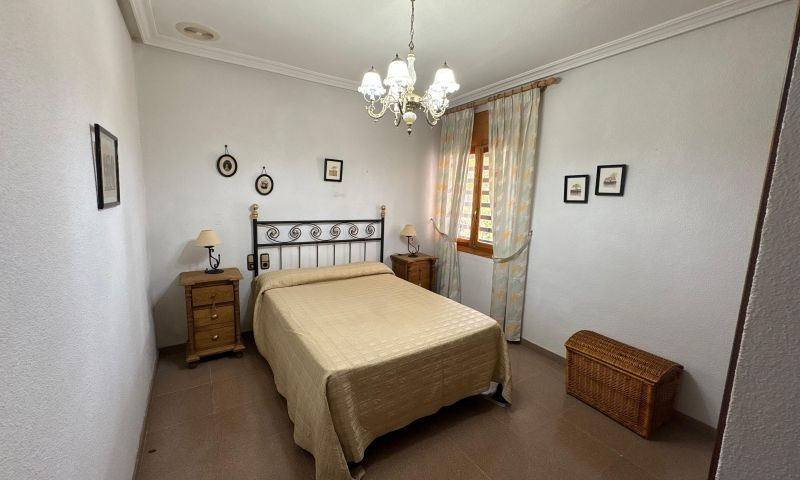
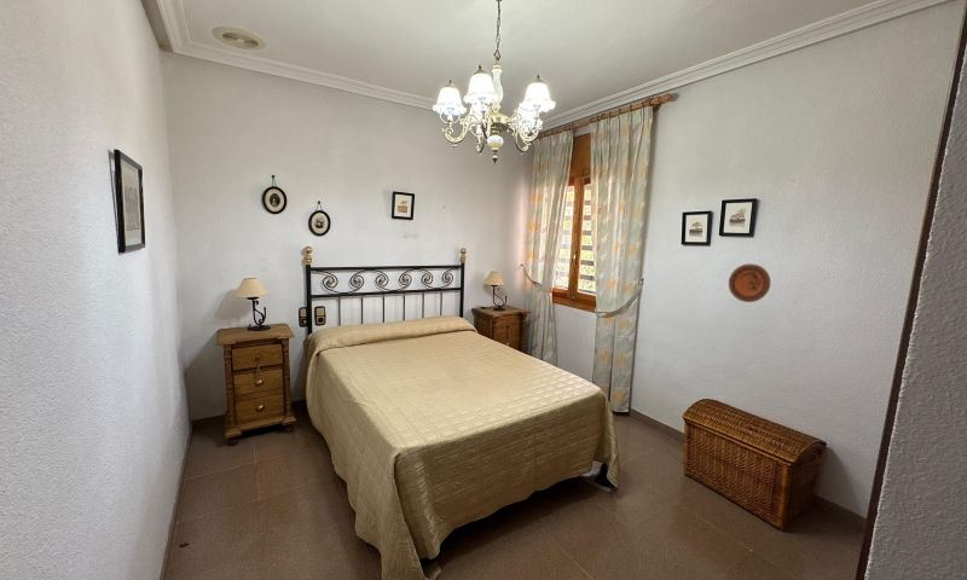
+ decorative plate [728,263,771,303]
